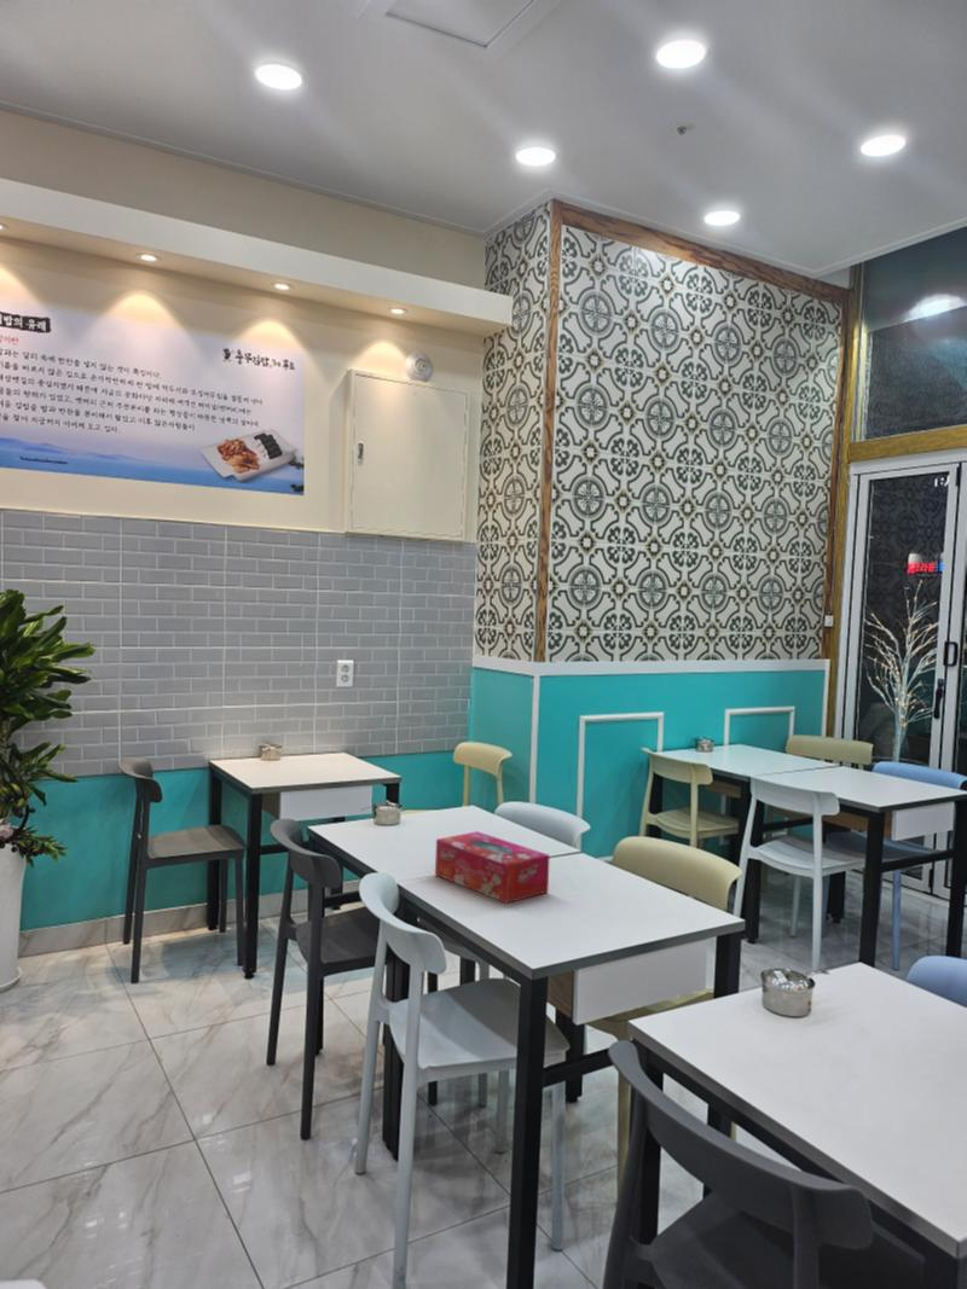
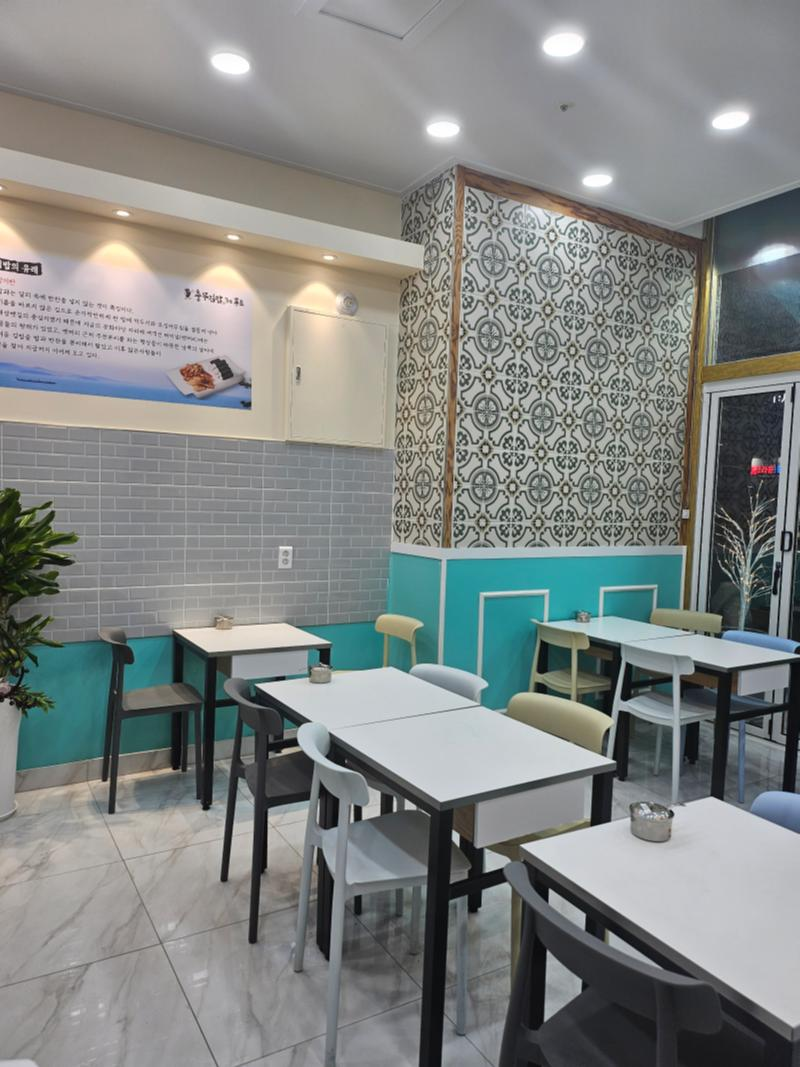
- tissue box [434,830,551,905]
